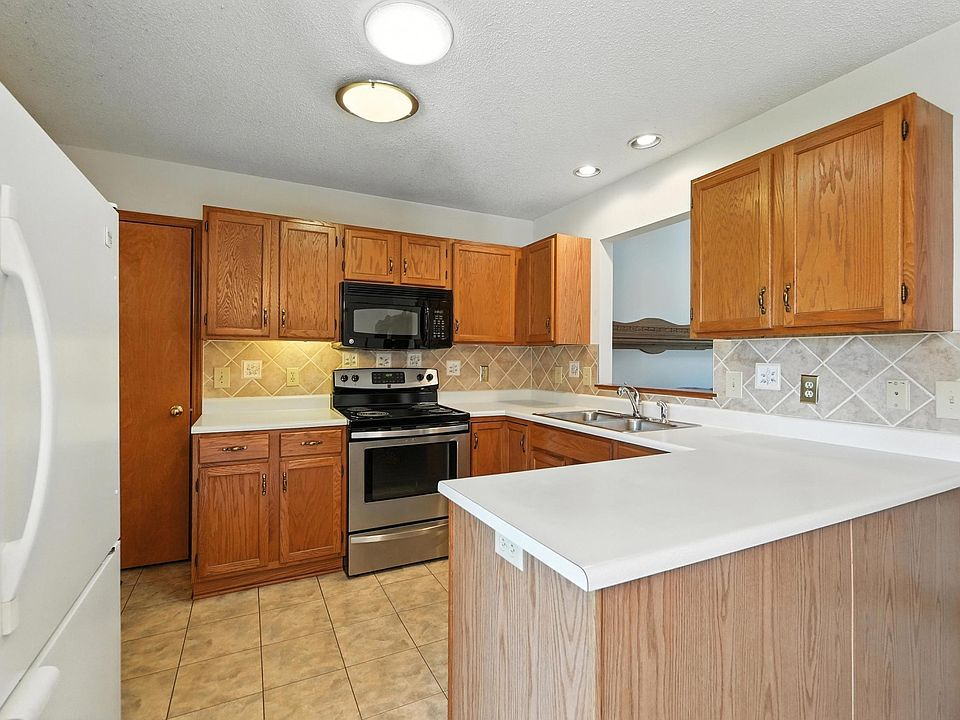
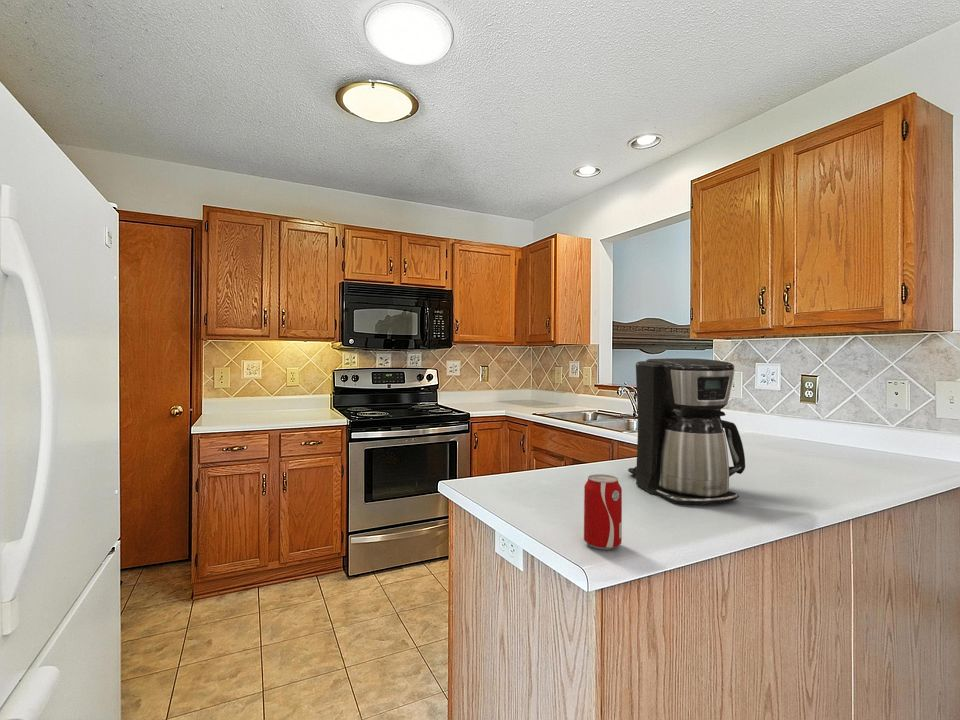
+ beverage can [583,473,623,551]
+ coffee maker [627,357,746,505]
